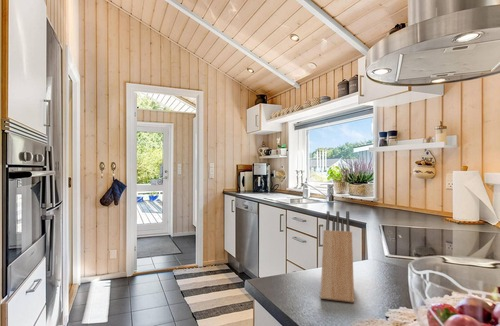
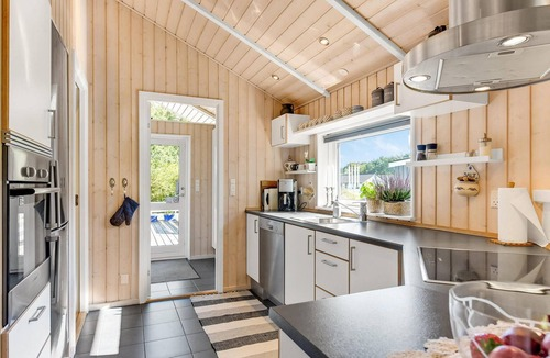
- knife block [320,210,355,304]
